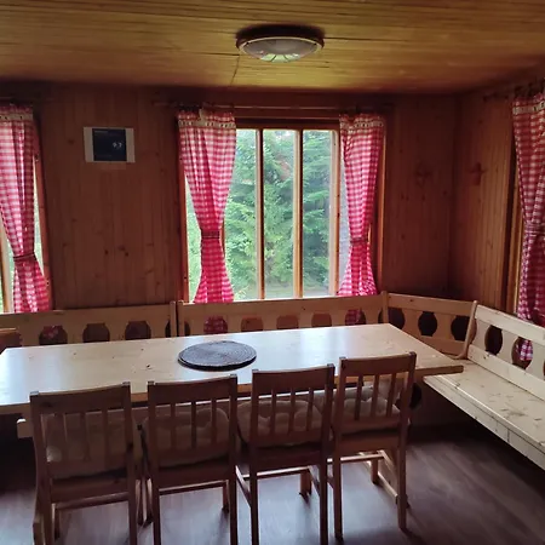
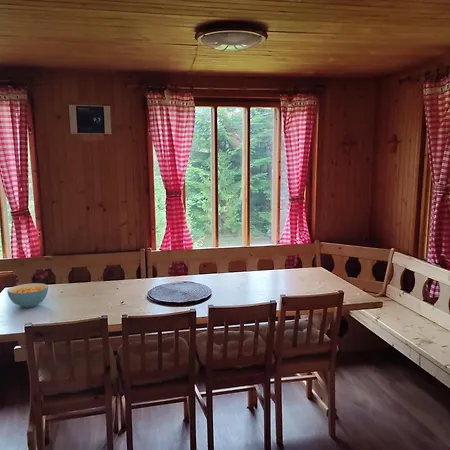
+ cereal bowl [6,282,49,309]
